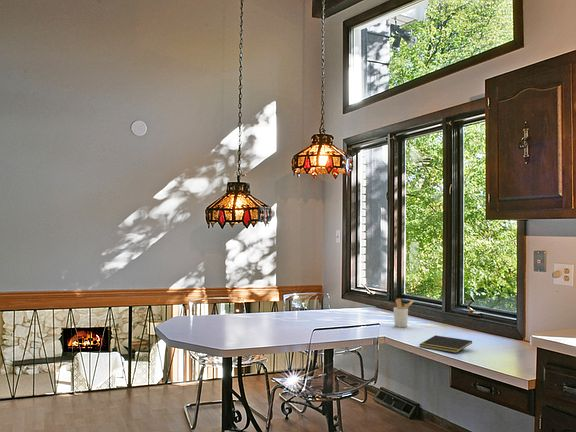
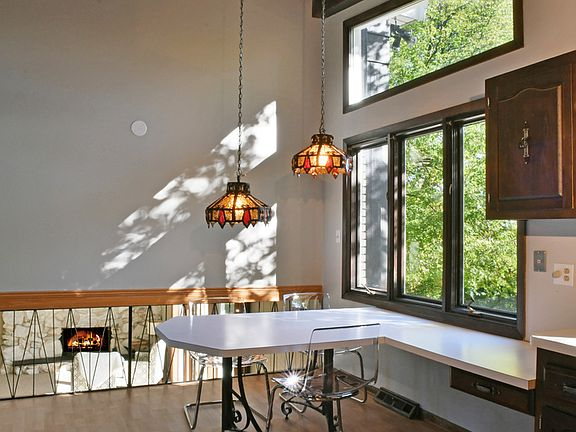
- utensil holder [393,298,415,328]
- notepad [418,334,473,354]
